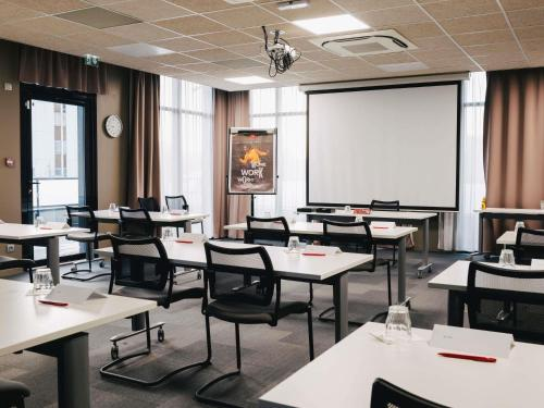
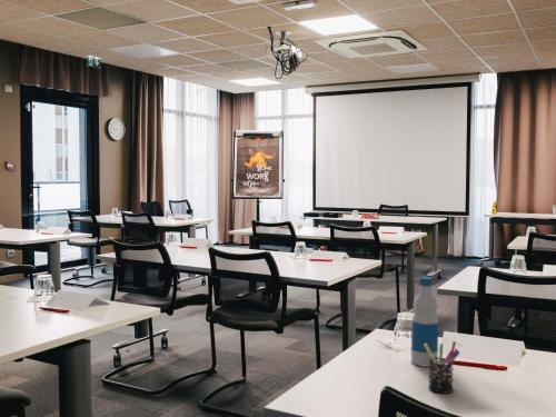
+ bottle [410,276,439,368]
+ pen holder [424,340,460,395]
